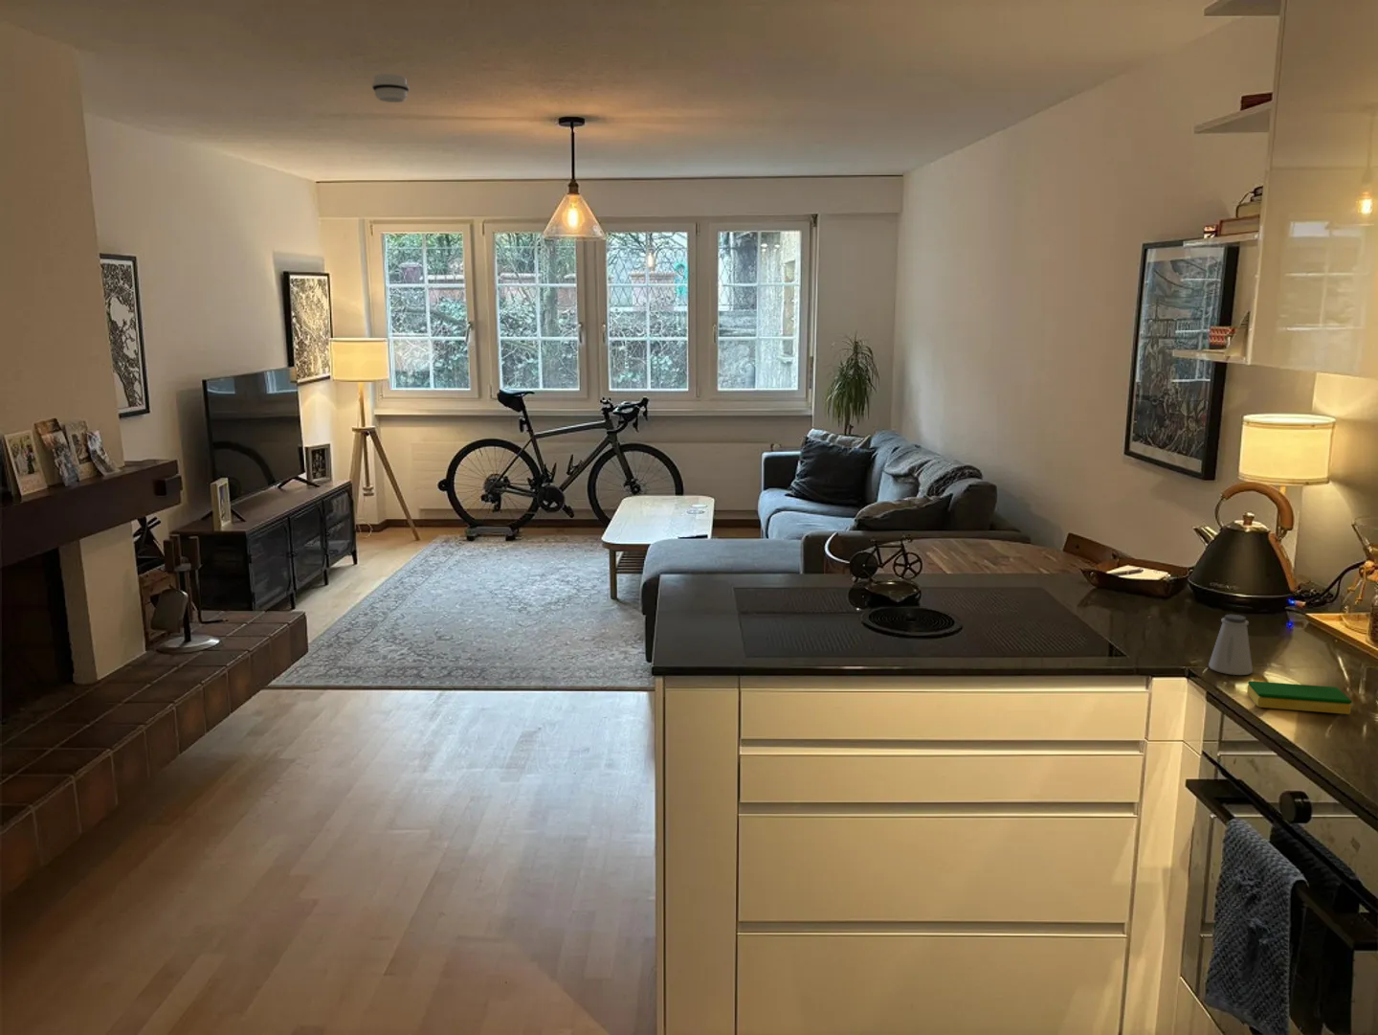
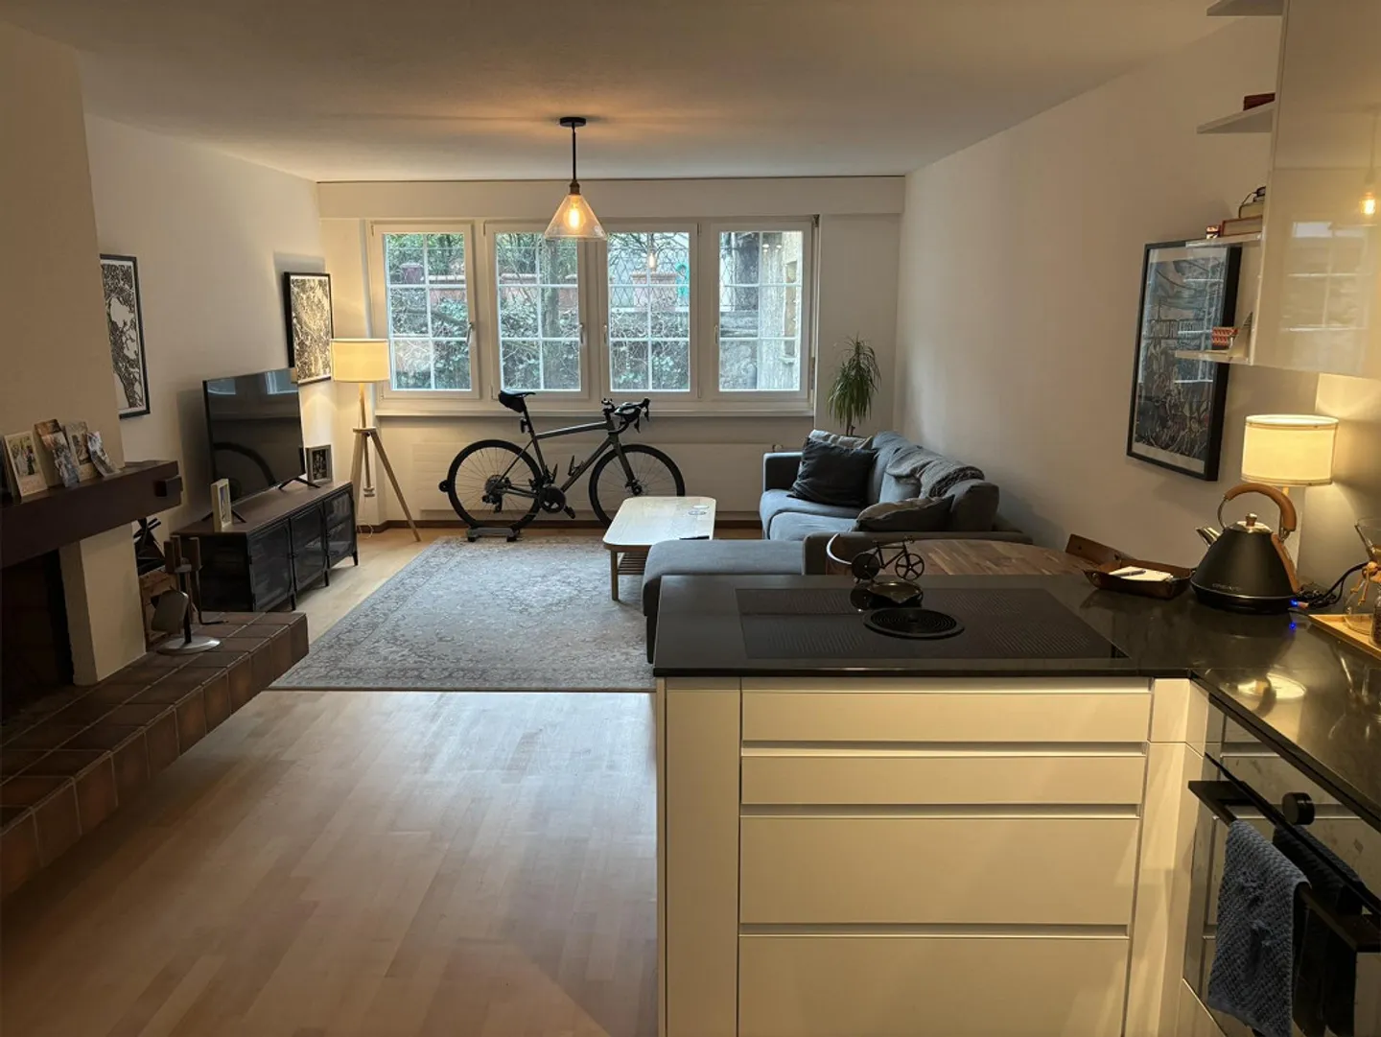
- saltshaker [1207,614,1254,676]
- smoke detector [372,73,411,103]
- dish sponge [1245,679,1352,715]
